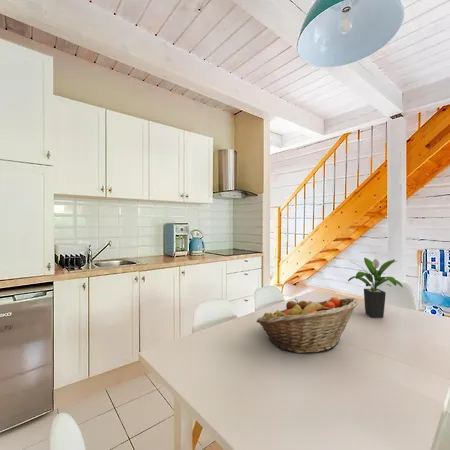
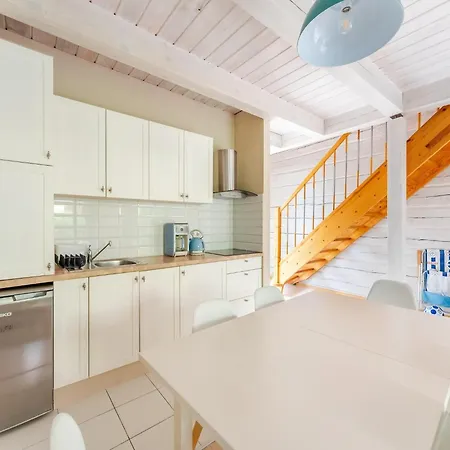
- potted plant [347,257,404,319]
- fruit basket [255,296,359,354]
